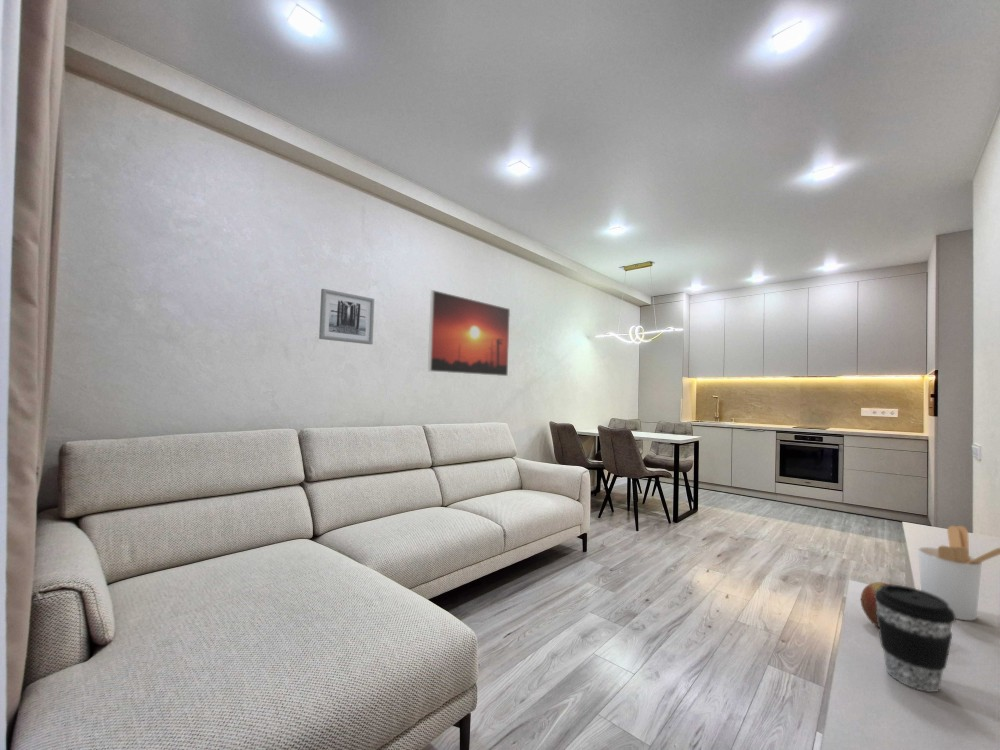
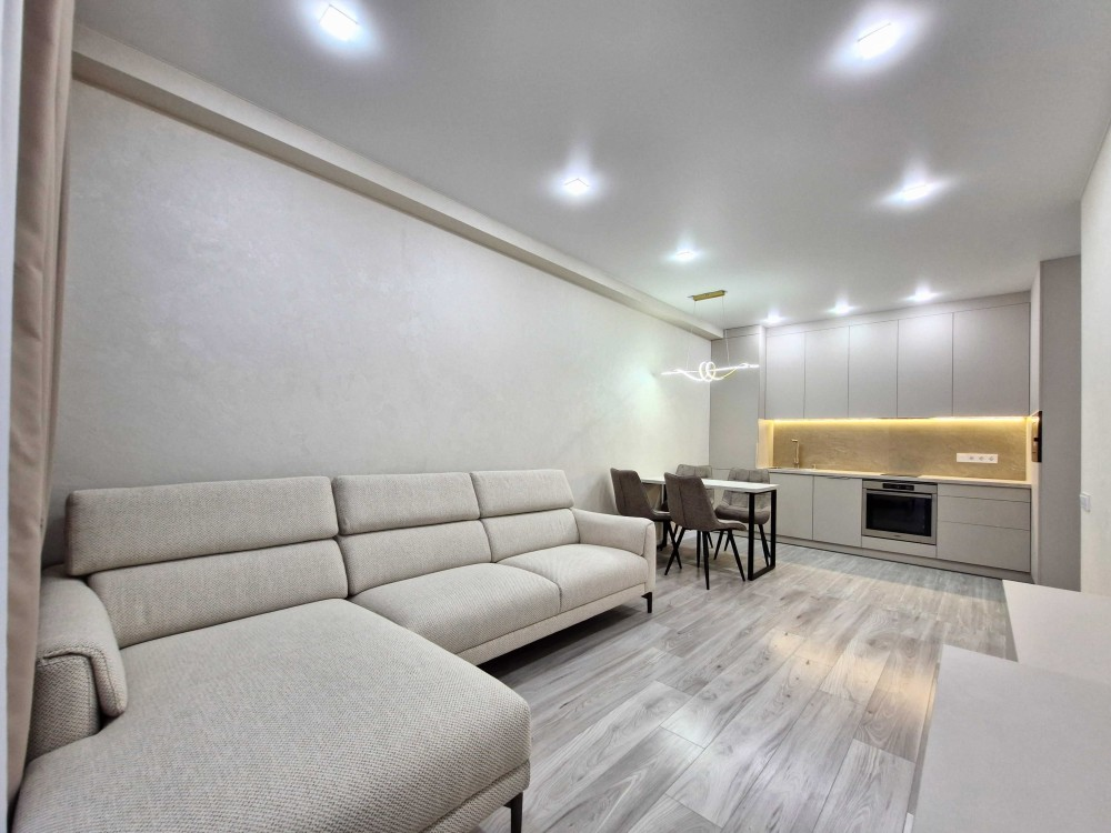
- utensil holder [917,525,1000,622]
- coffee cup [874,583,957,693]
- wall art [318,288,375,345]
- apple [860,581,888,627]
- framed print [427,289,511,377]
